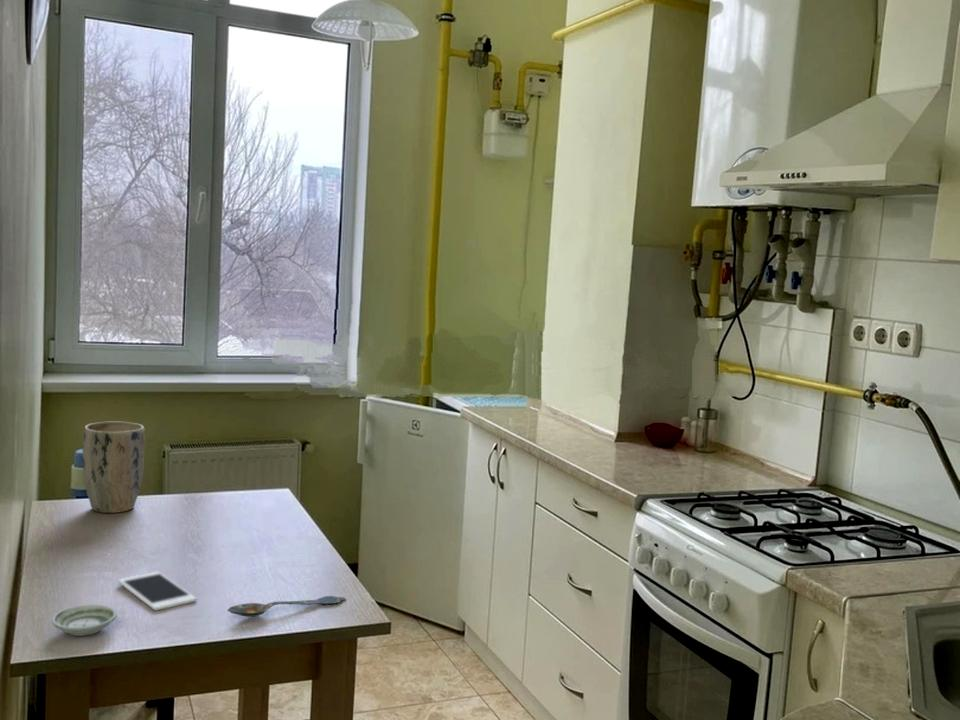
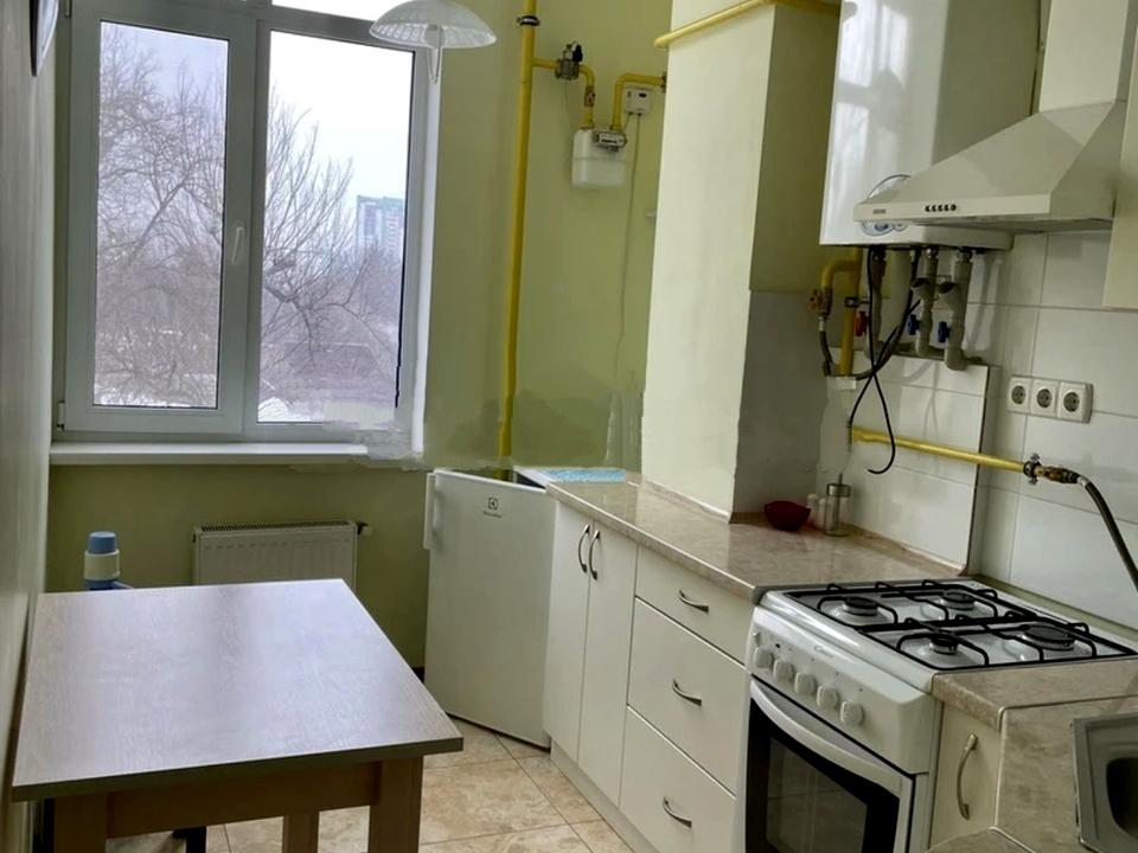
- saucer [51,604,118,637]
- spoon [226,595,347,618]
- cell phone [117,571,197,612]
- plant pot [81,420,146,514]
